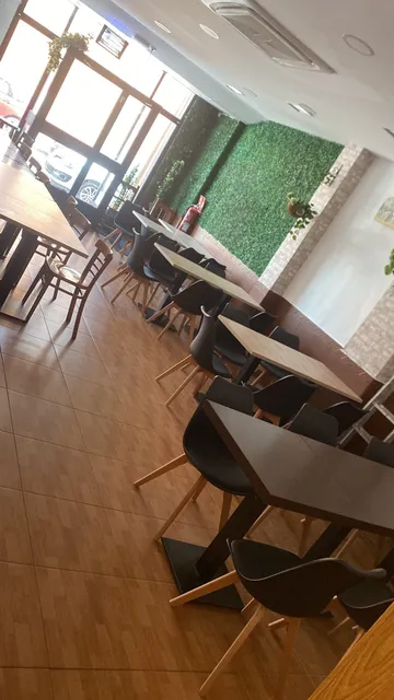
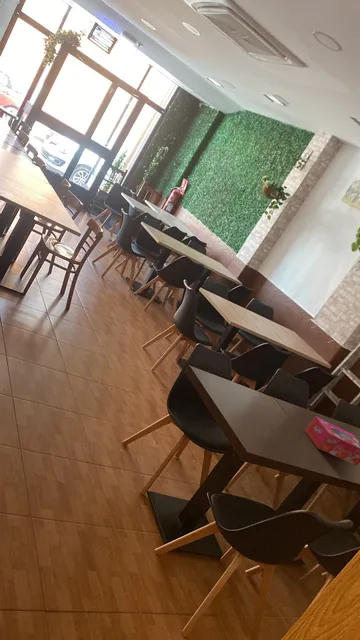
+ tissue box [304,416,360,467]
